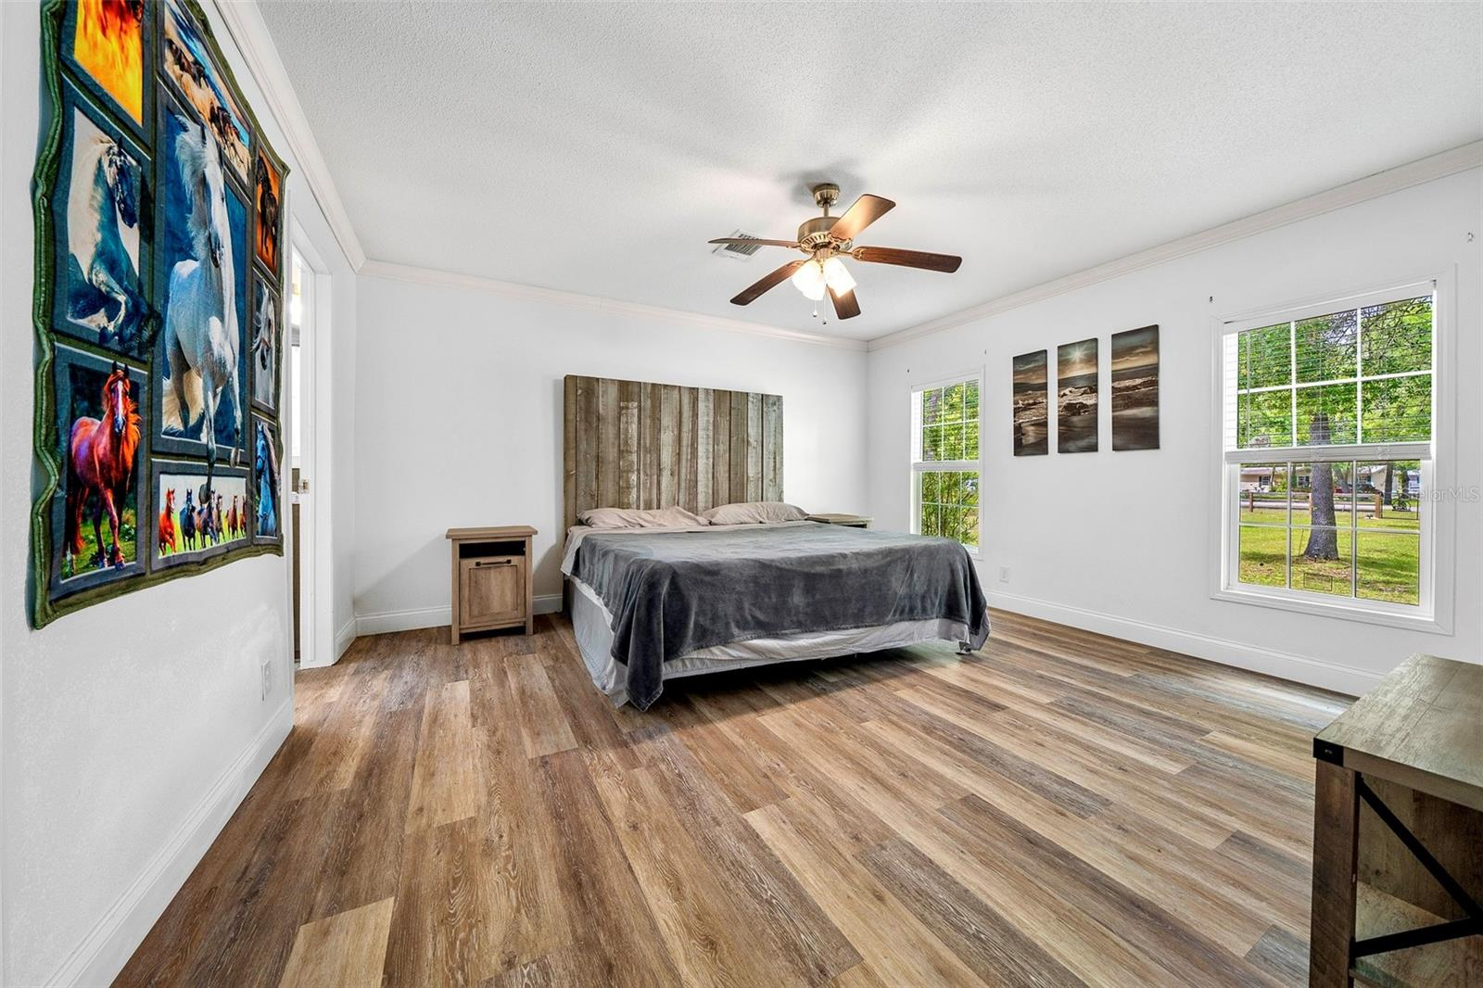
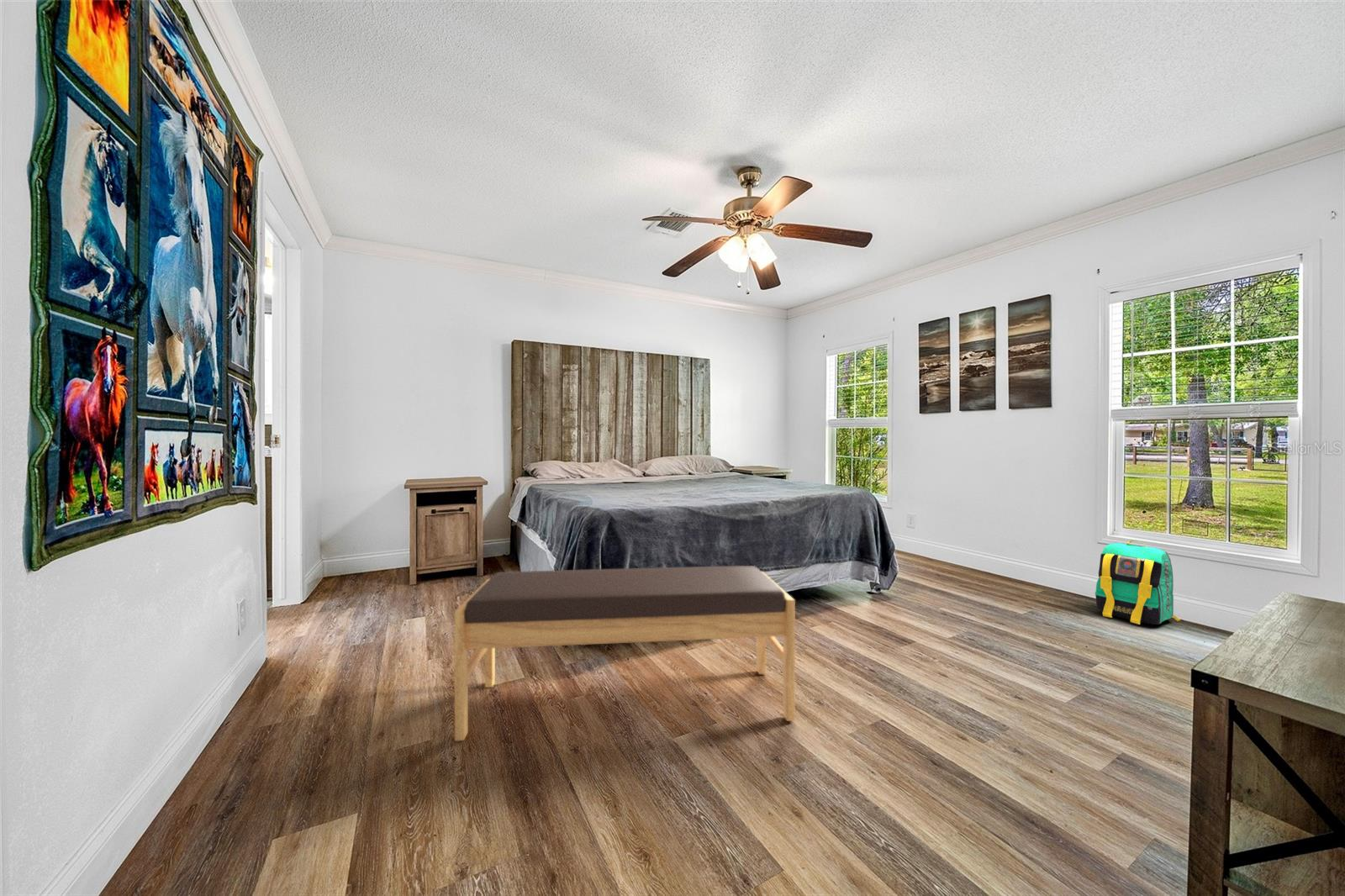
+ bench [454,565,796,742]
+ backpack [1094,540,1181,625]
